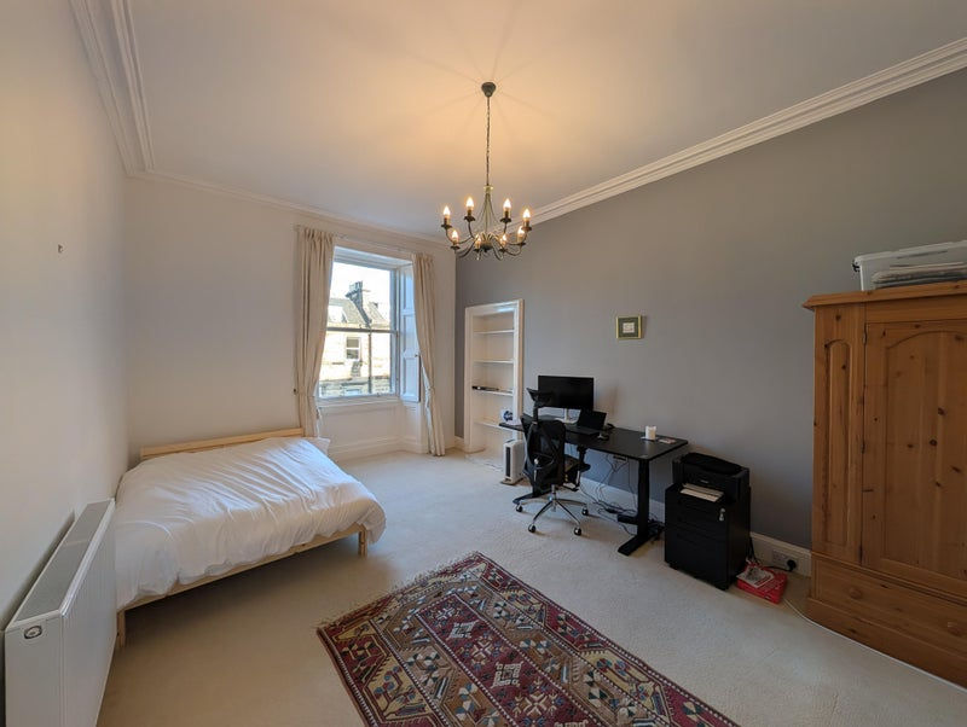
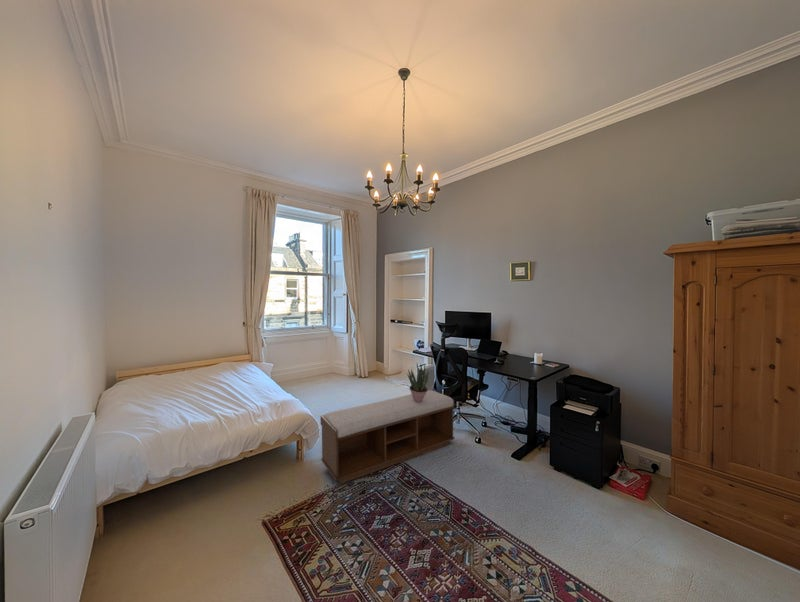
+ potted plant [406,362,429,402]
+ bench [319,389,455,485]
